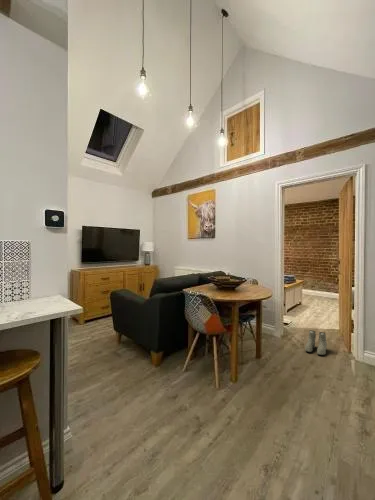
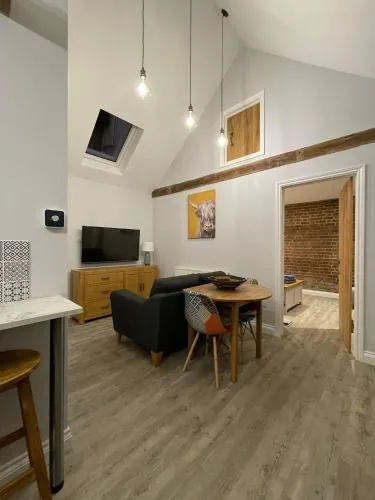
- boots [304,329,328,356]
